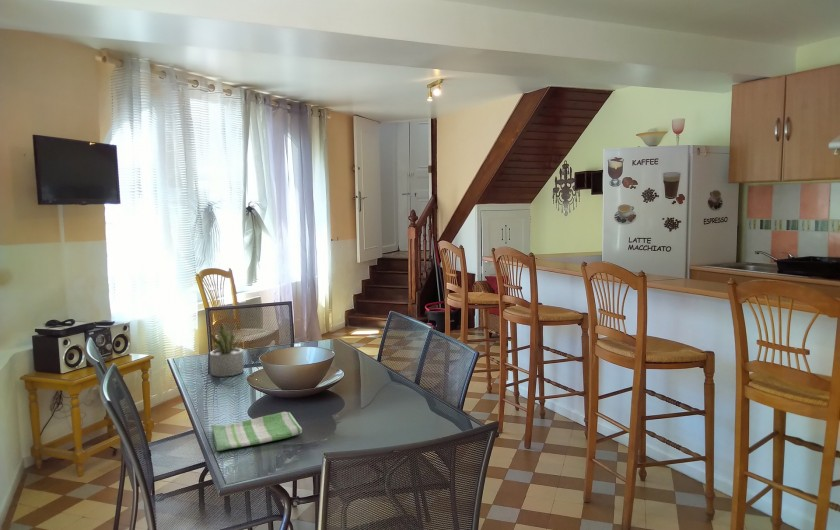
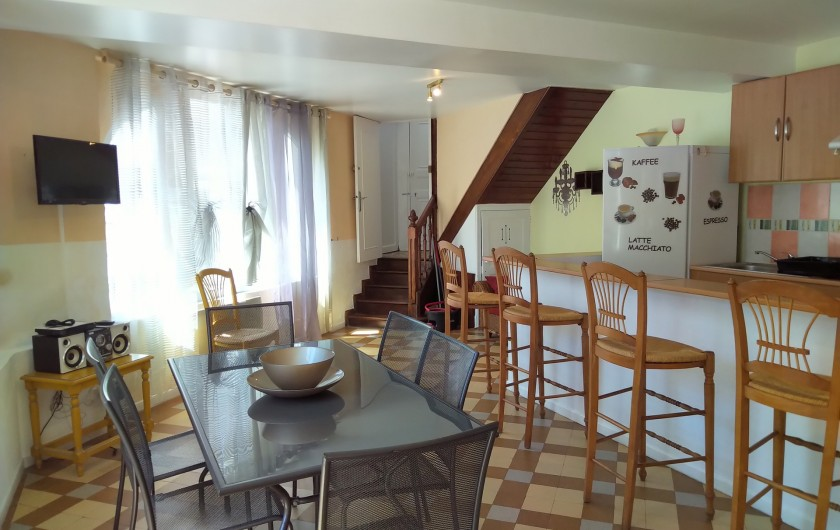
- succulent plant [208,322,245,378]
- dish towel [210,411,303,452]
